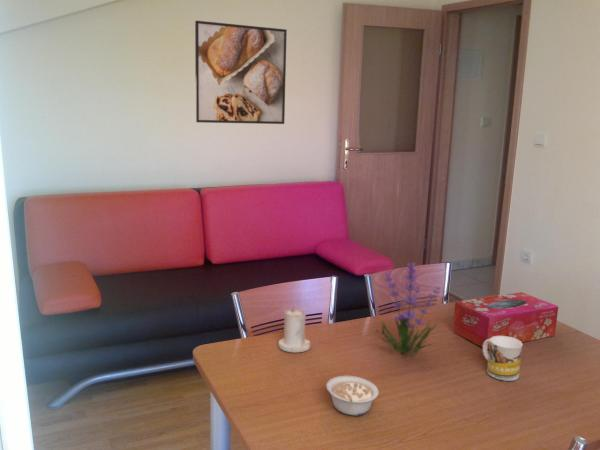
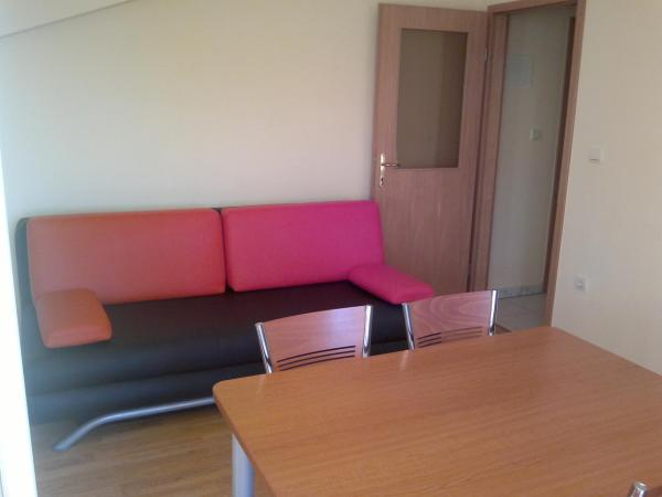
- mug [482,336,523,382]
- tissue box [452,291,559,350]
- candle [278,305,311,353]
- legume [325,375,379,417]
- plant [375,262,442,358]
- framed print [194,20,288,125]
